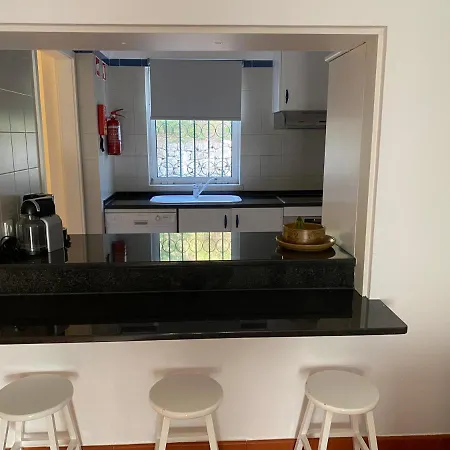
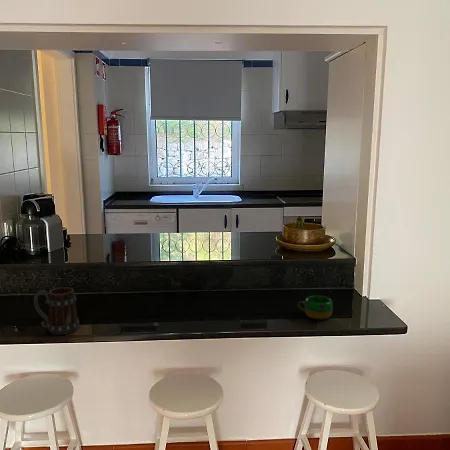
+ mug [33,286,80,335]
+ mug [297,295,334,321]
